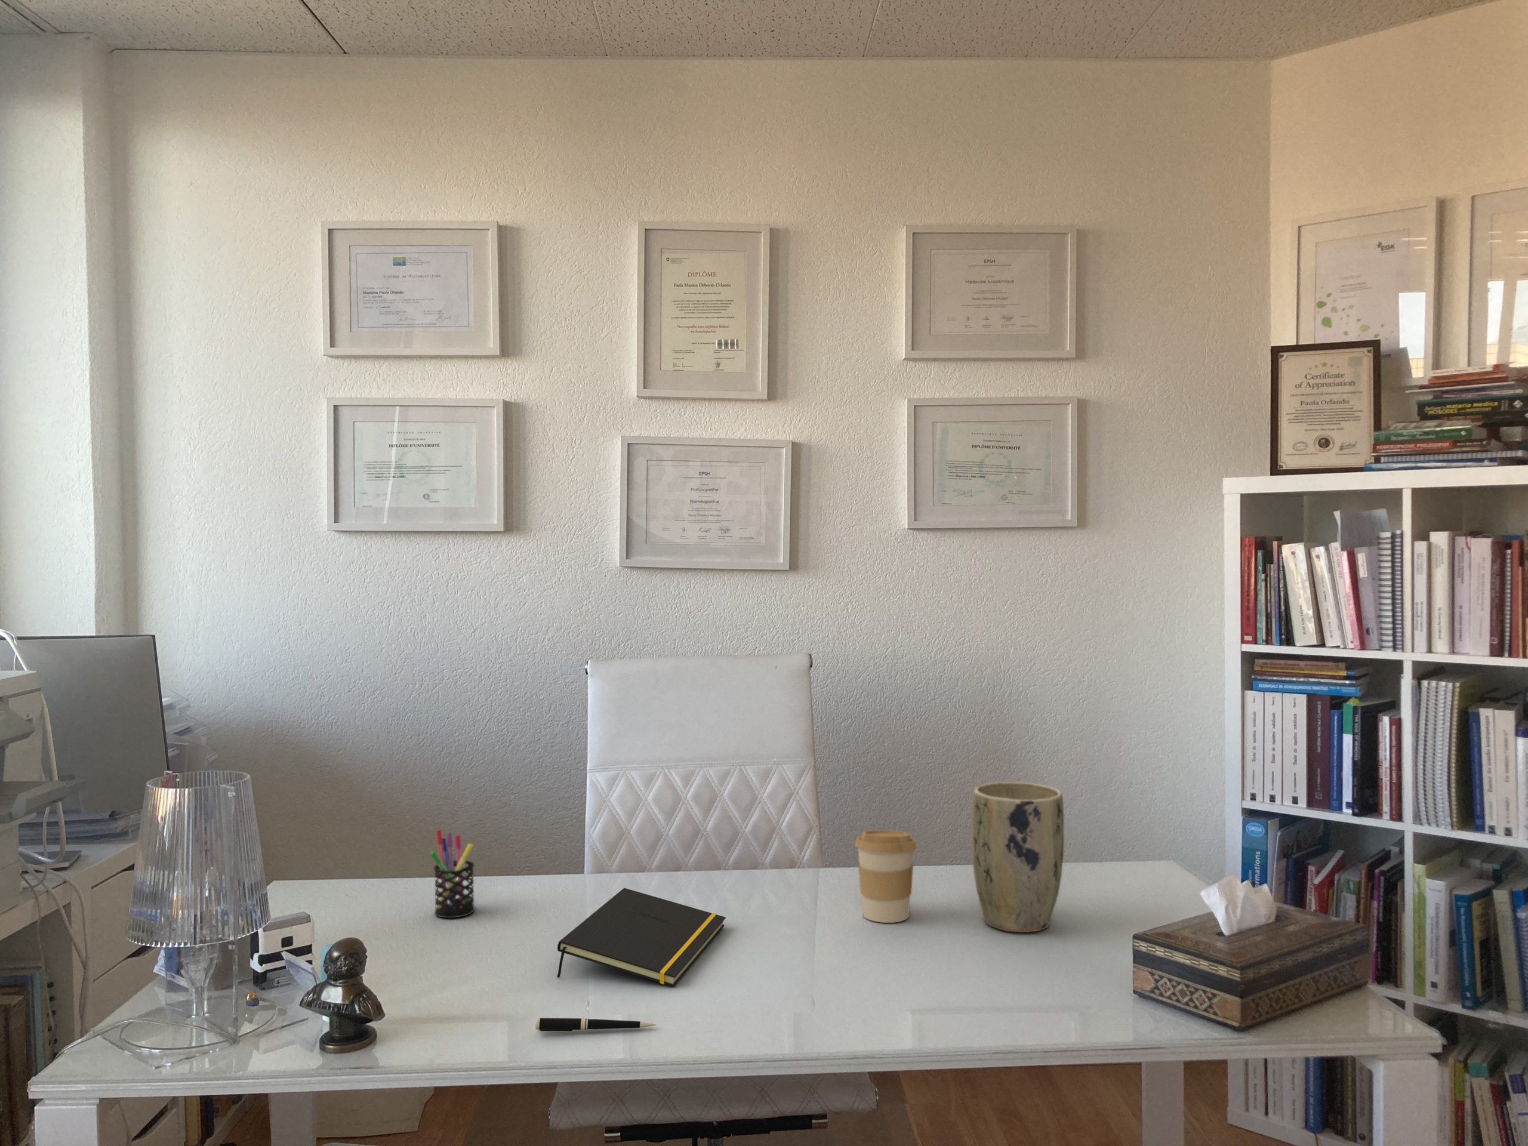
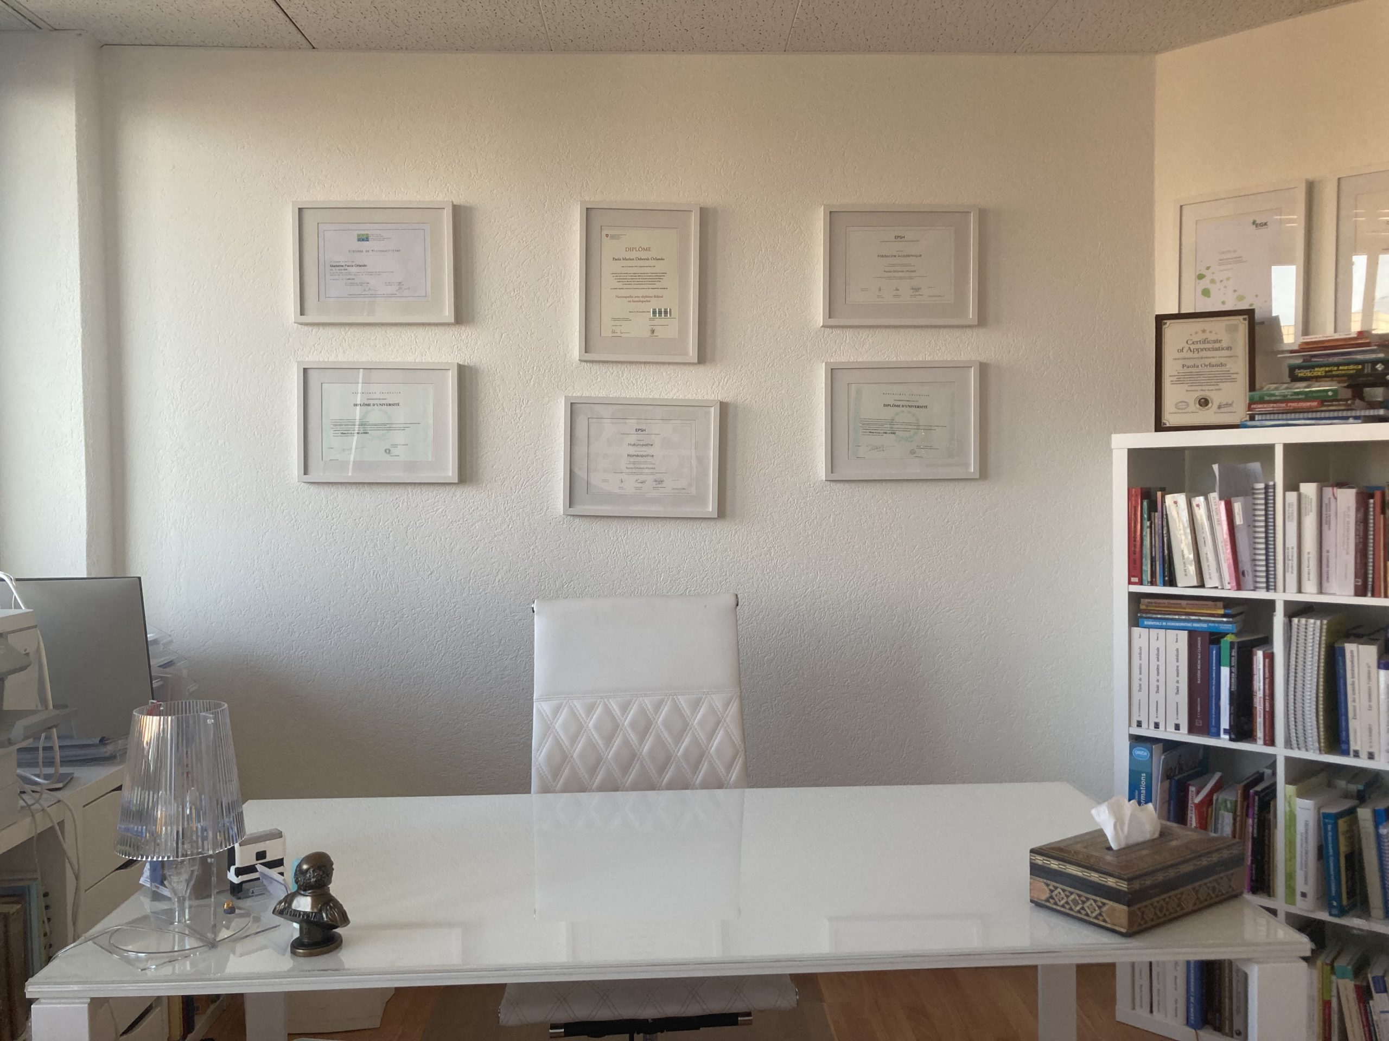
- coffee cup [854,829,917,923]
- notepad [556,887,727,987]
- pen holder [430,829,475,918]
- plant pot [971,781,1065,933]
- pen [535,1017,657,1033]
